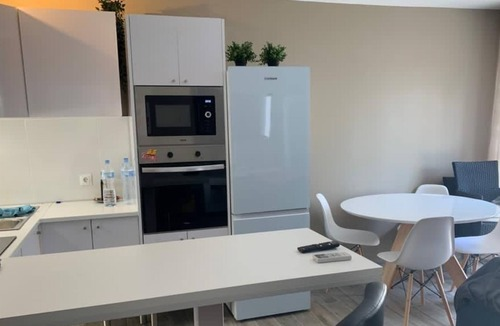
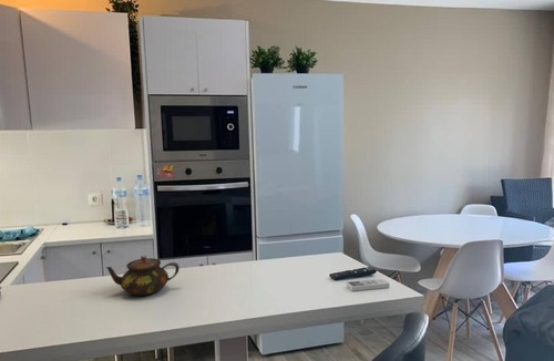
+ teapot [105,255,181,297]
